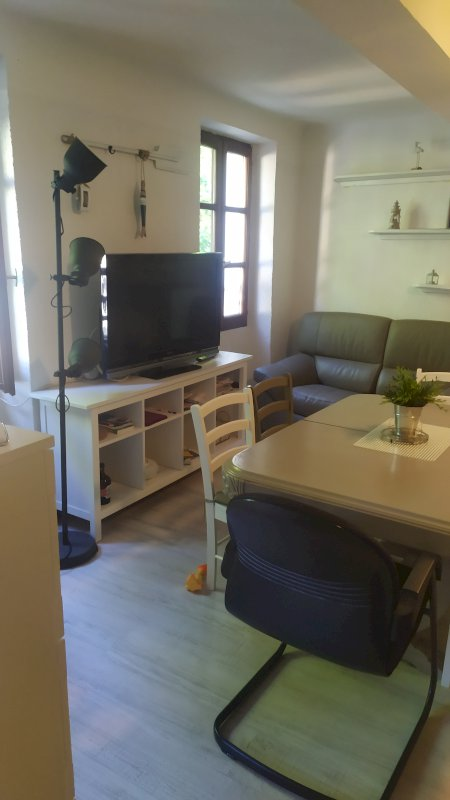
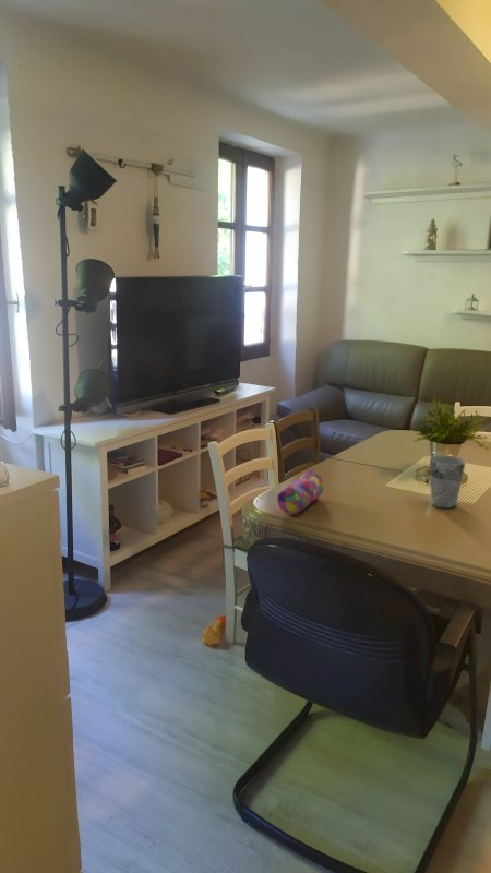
+ pencil case [276,469,324,515]
+ cup [429,454,467,510]
